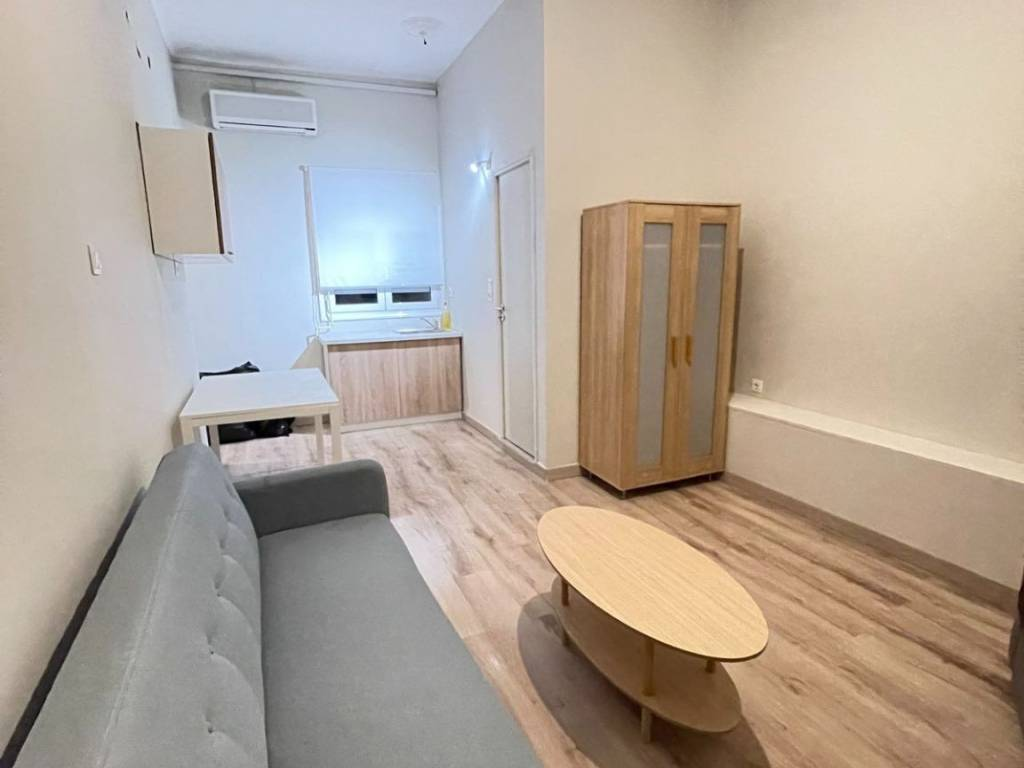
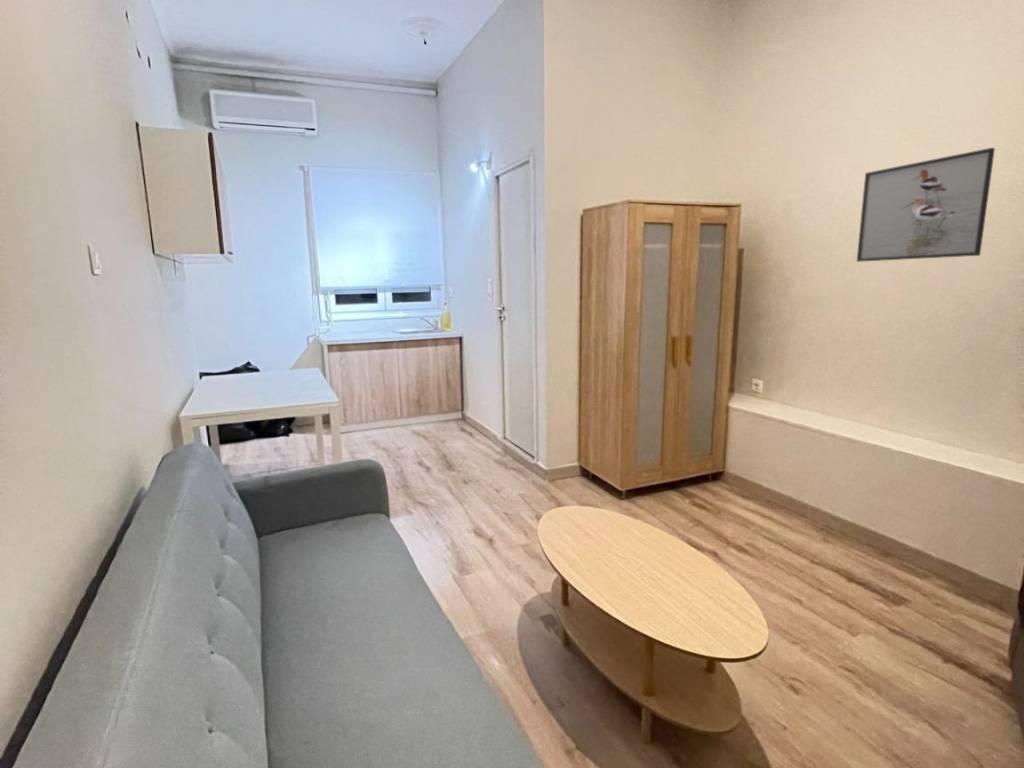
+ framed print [856,147,996,263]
